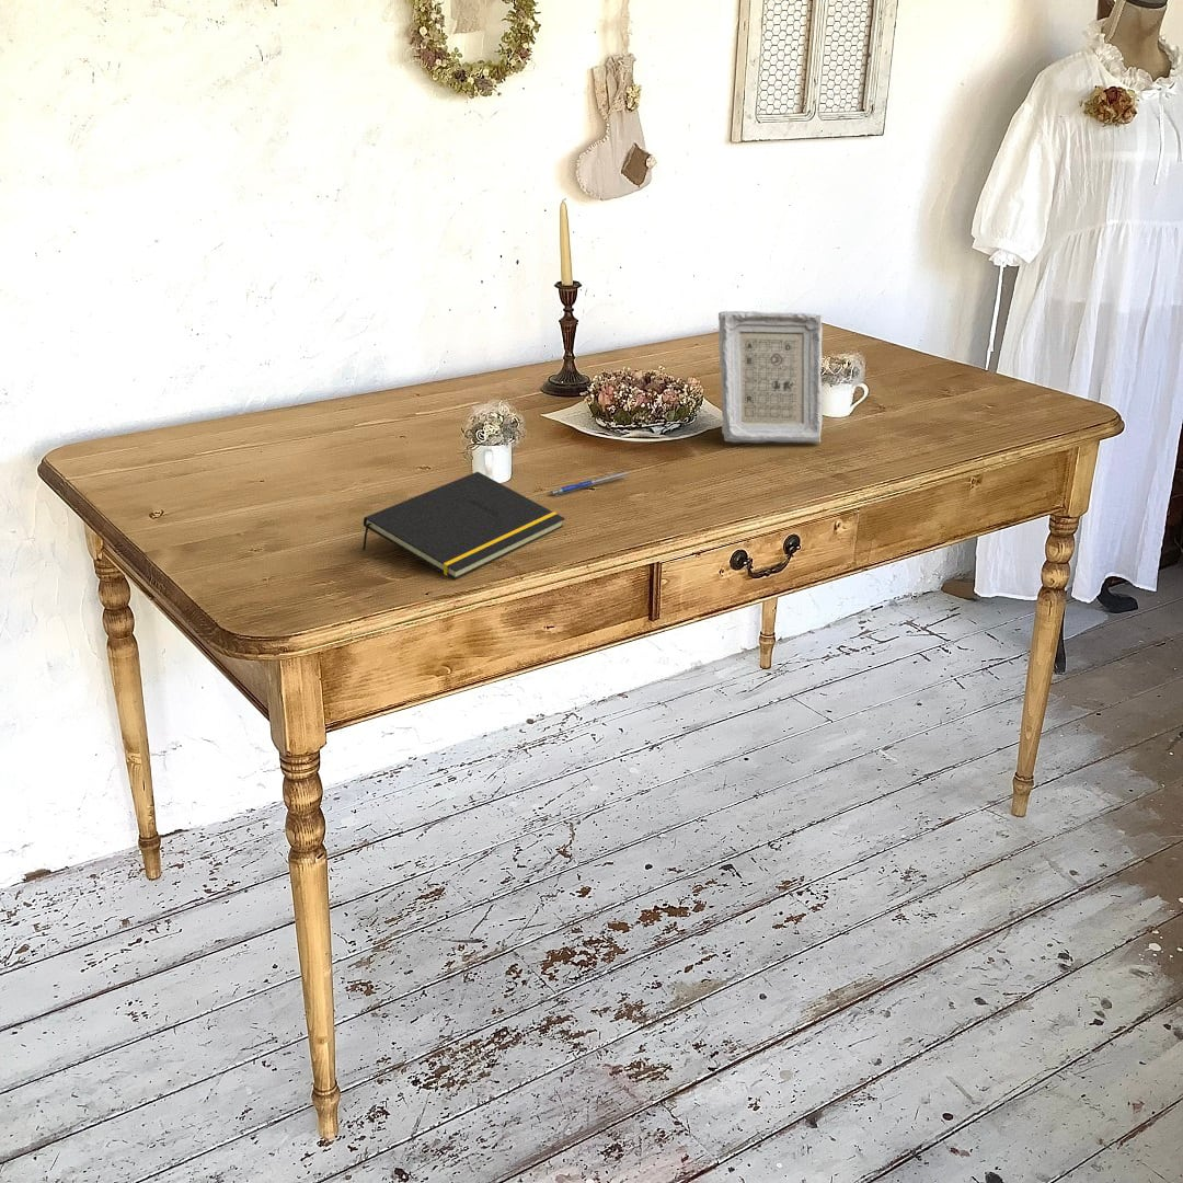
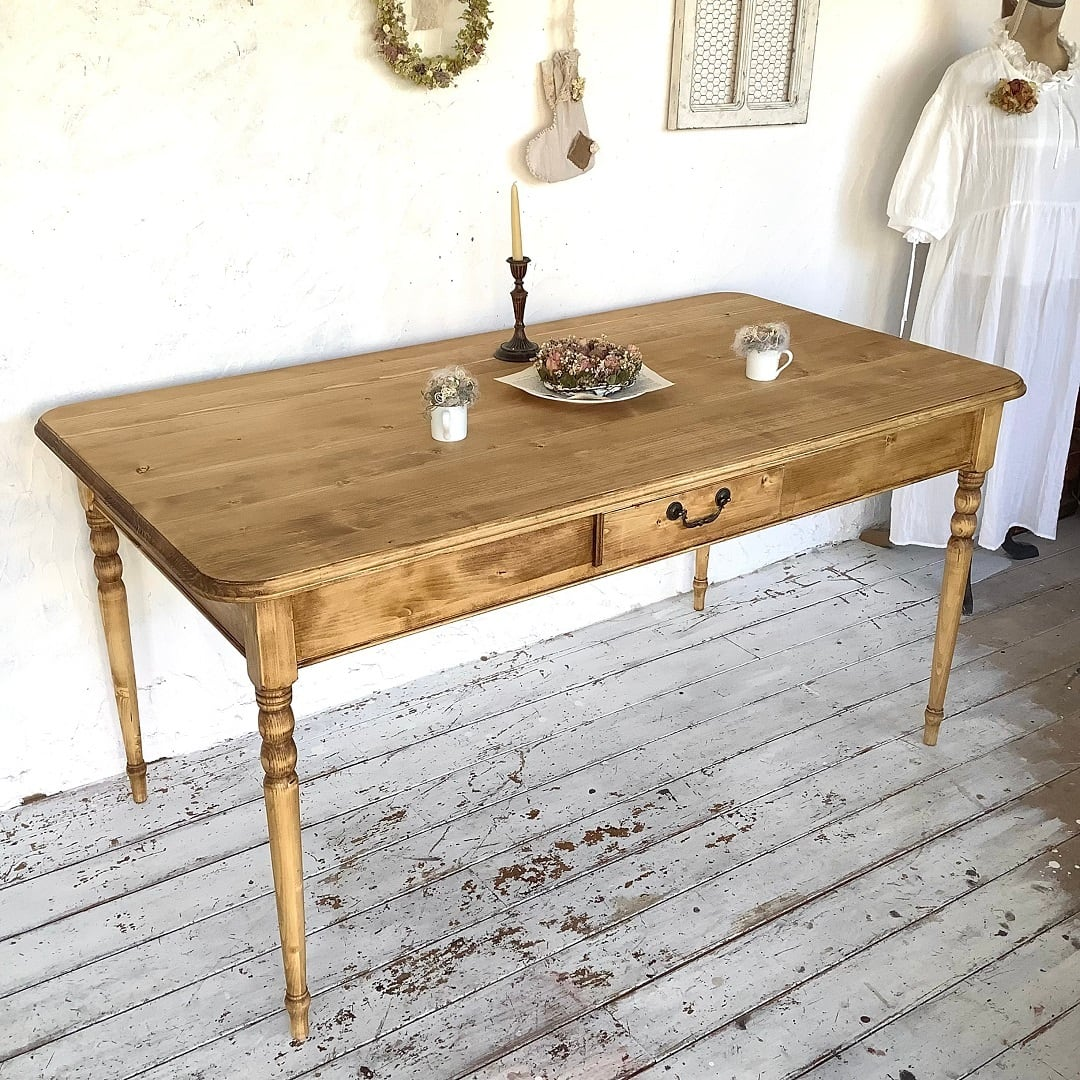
- pen [550,470,629,496]
- picture frame [717,310,824,444]
- notepad [361,471,566,581]
